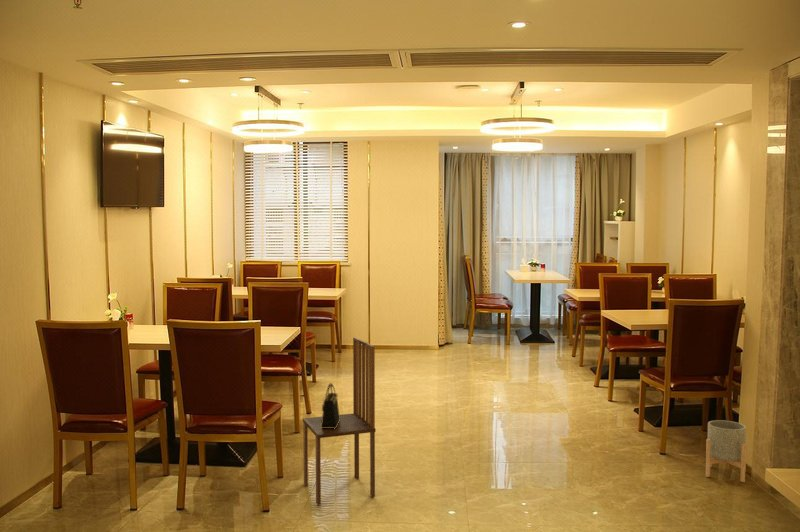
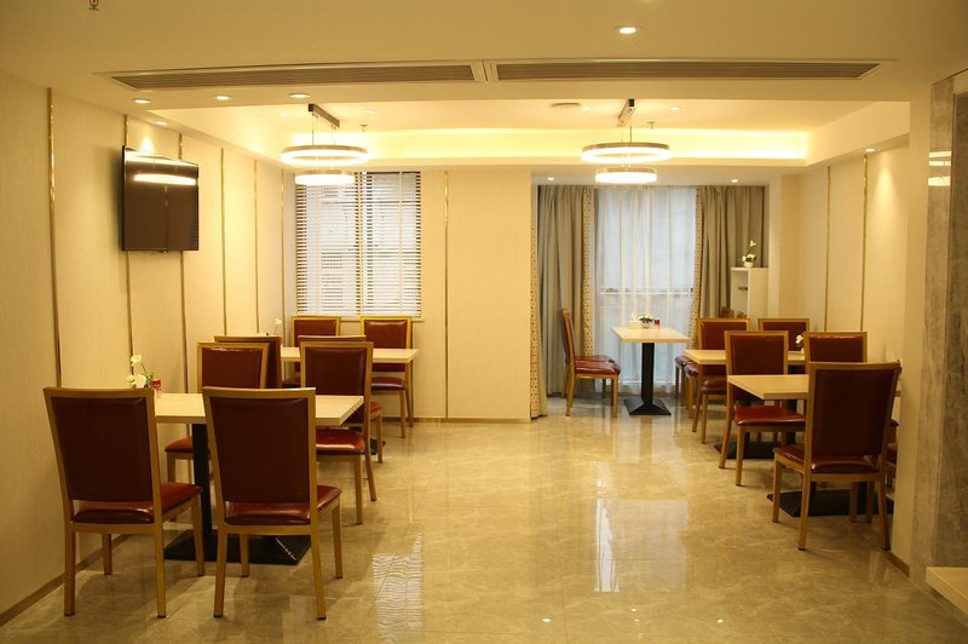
- dining chair [302,337,377,506]
- planter [705,419,747,483]
- handbag [321,382,341,429]
